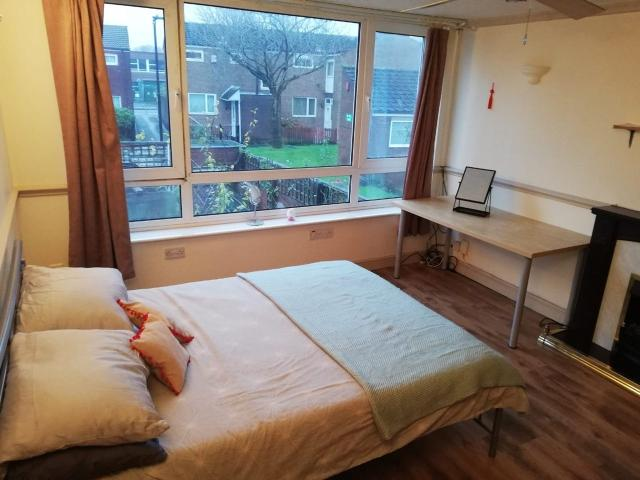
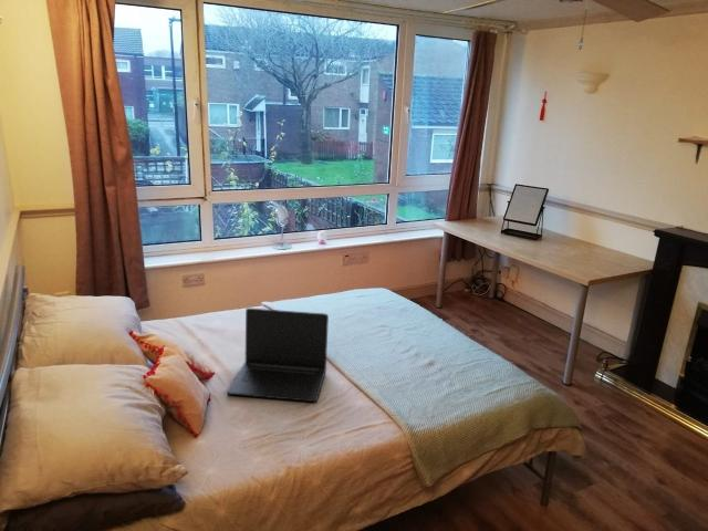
+ laptop [226,308,330,403]
